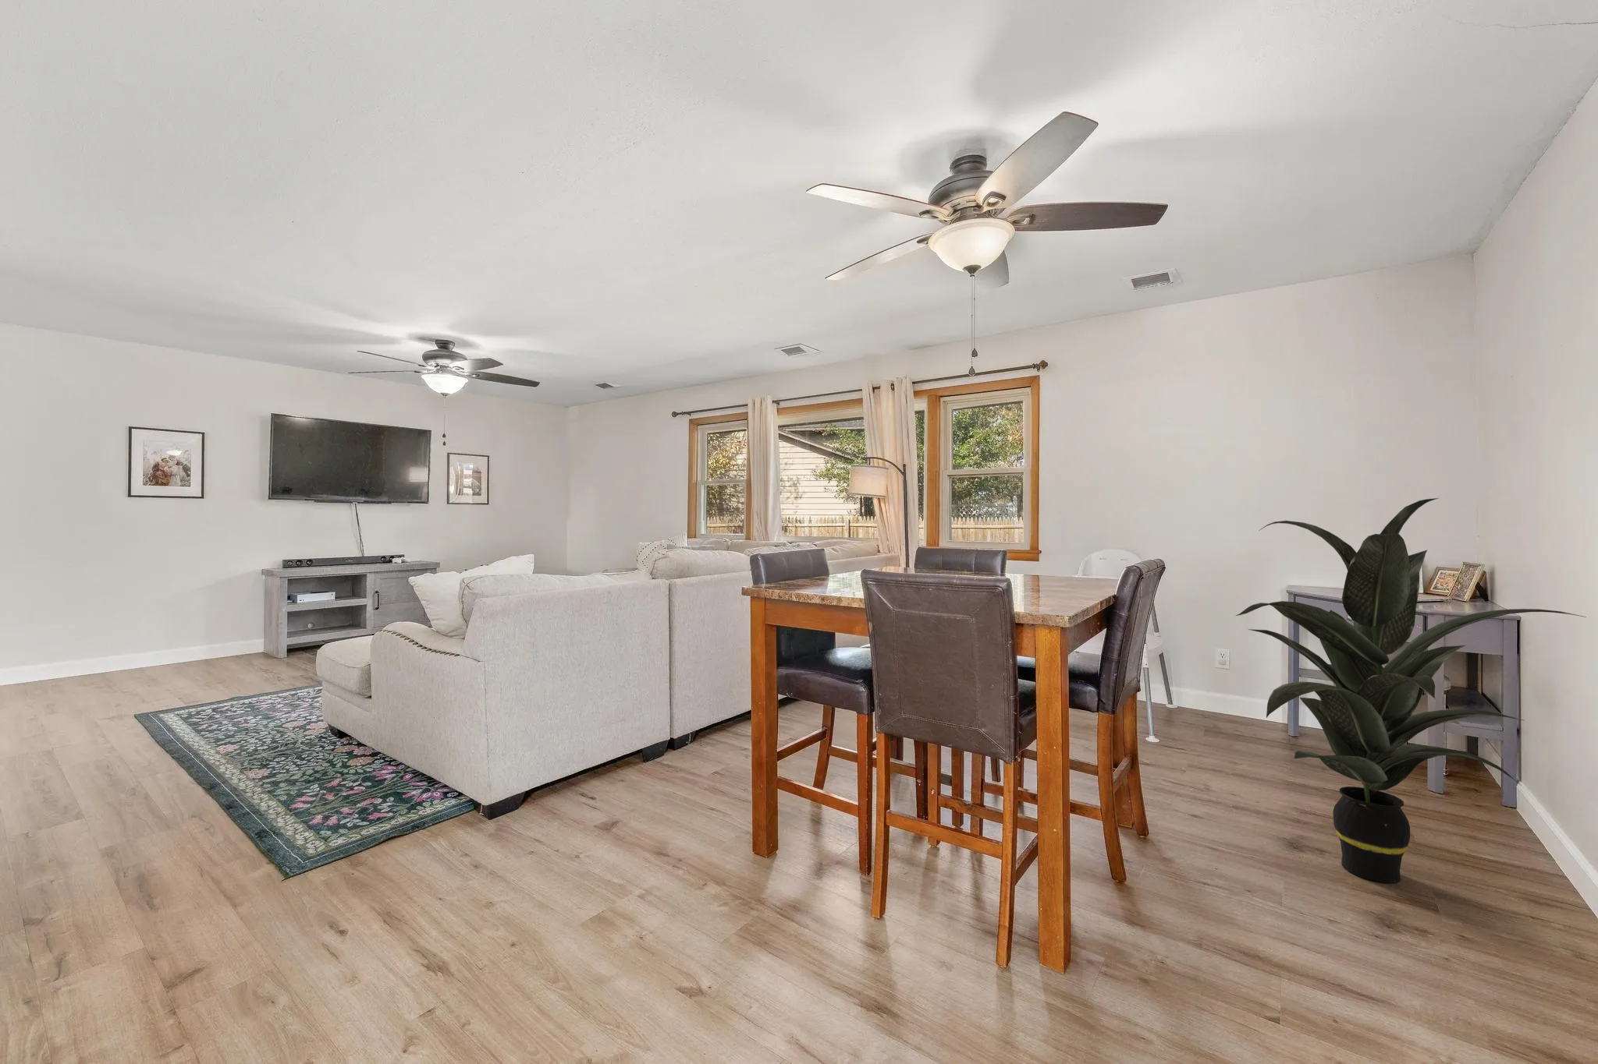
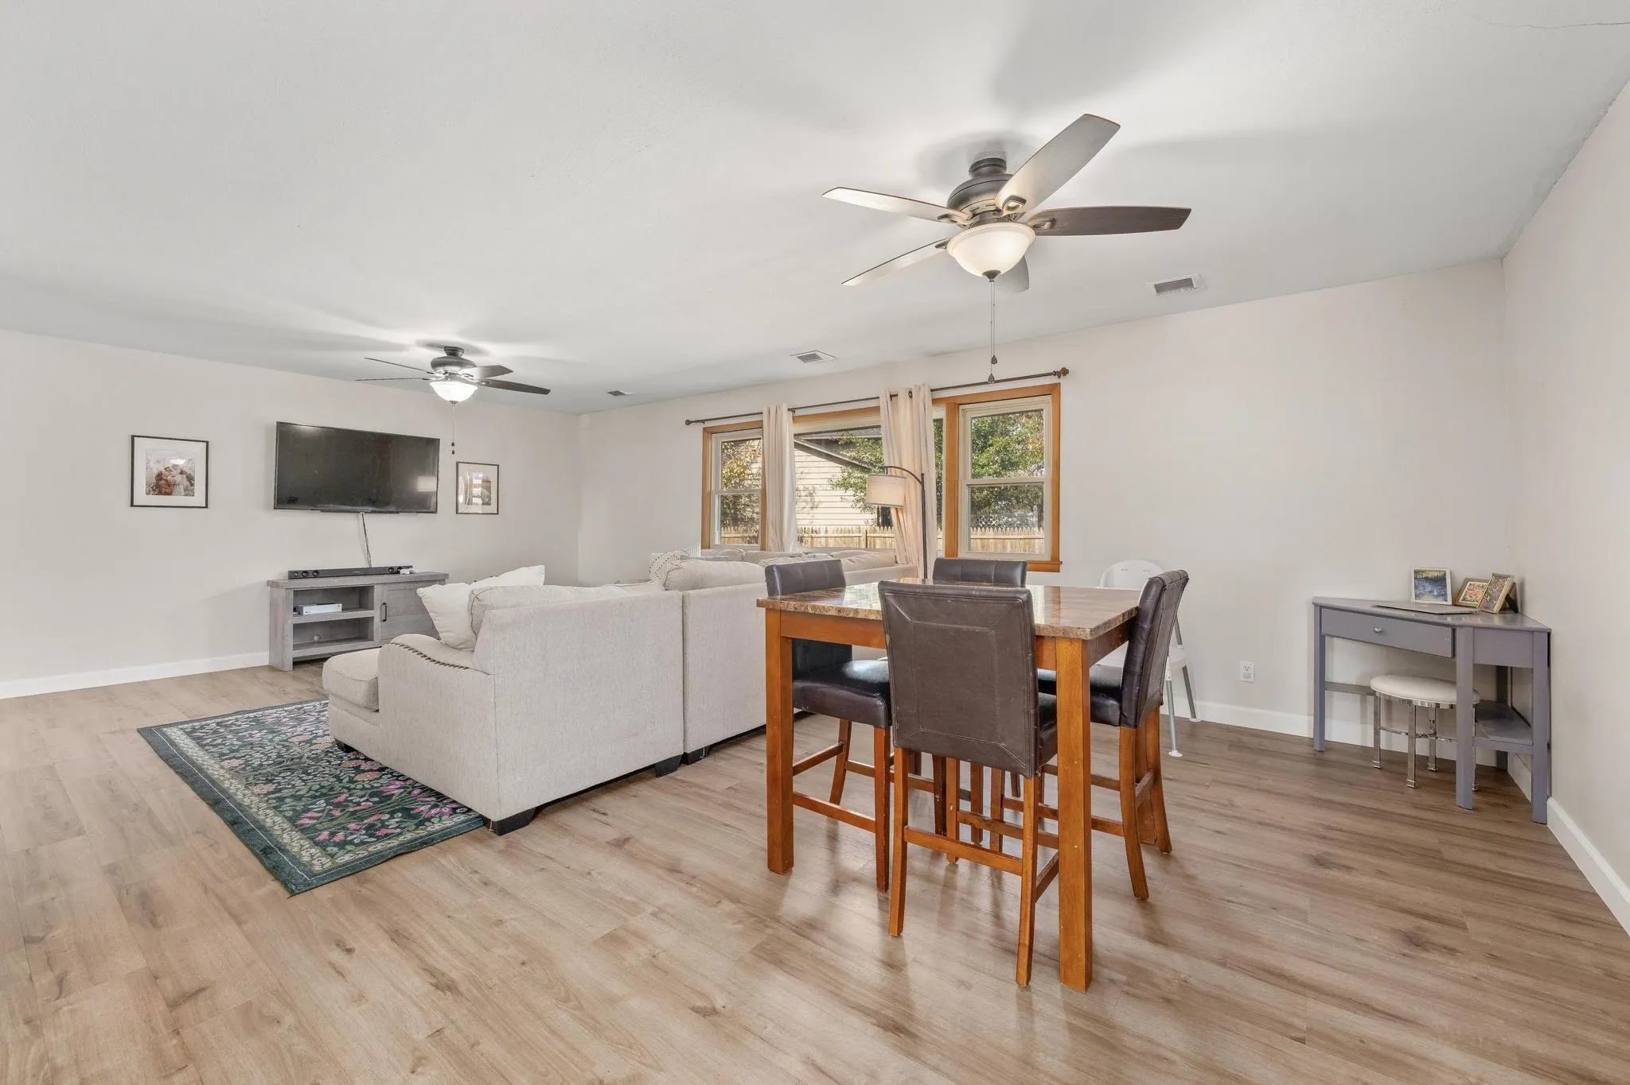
- indoor plant [1236,498,1587,884]
